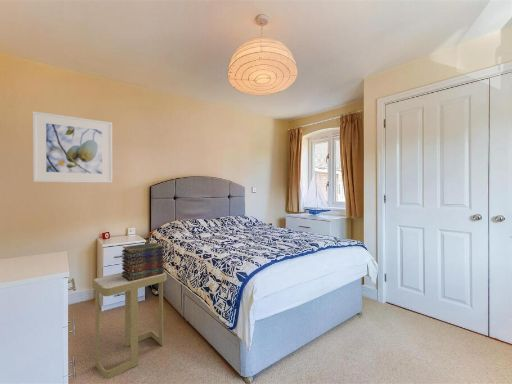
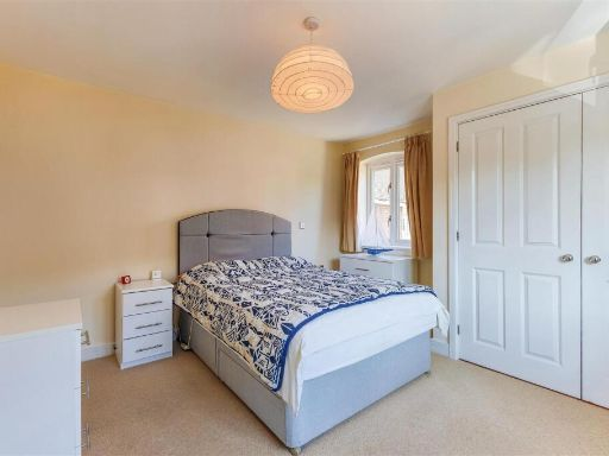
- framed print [32,110,114,184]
- book stack [121,242,165,281]
- side table [92,271,168,380]
